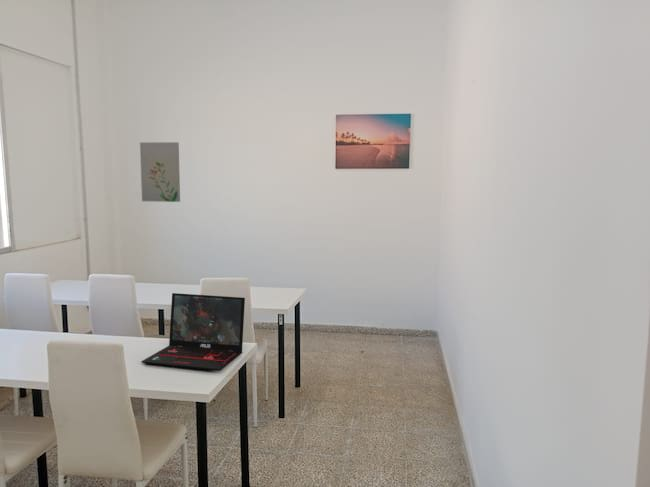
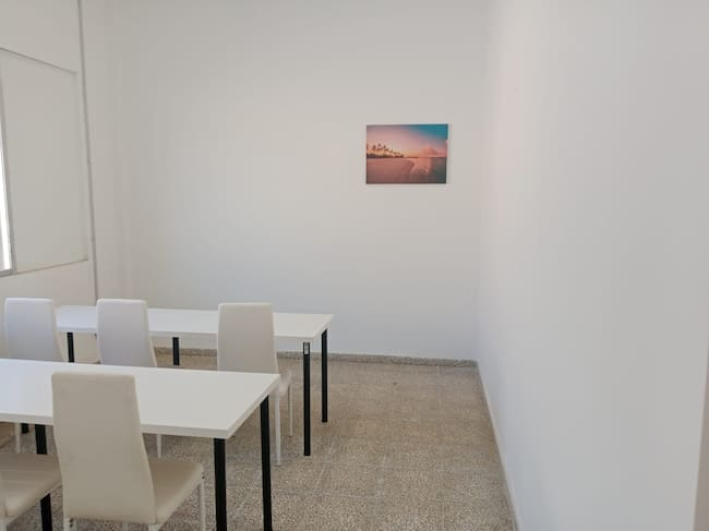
- laptop [140,292,246,372]
- wall art [139,141,181,203]
